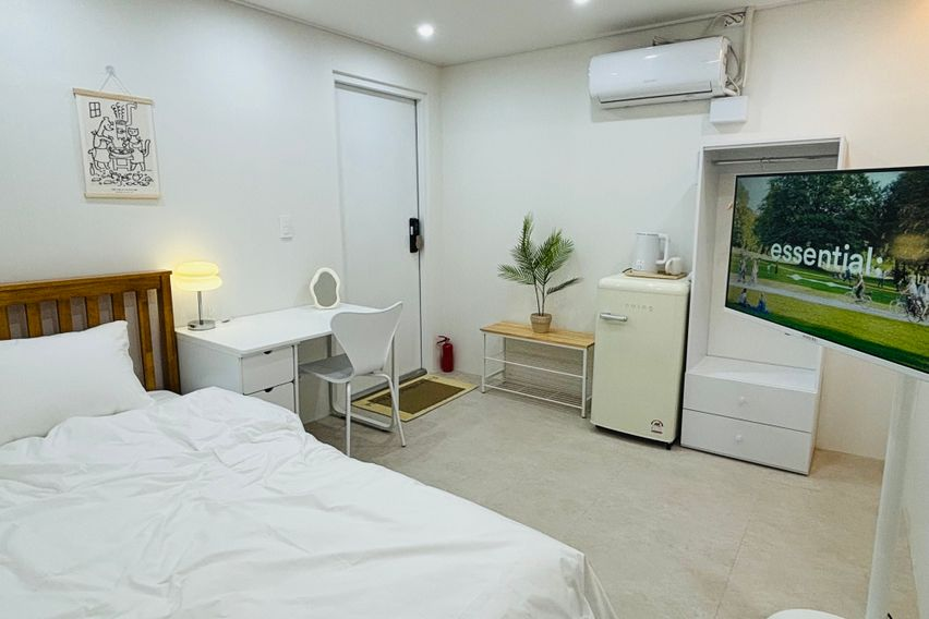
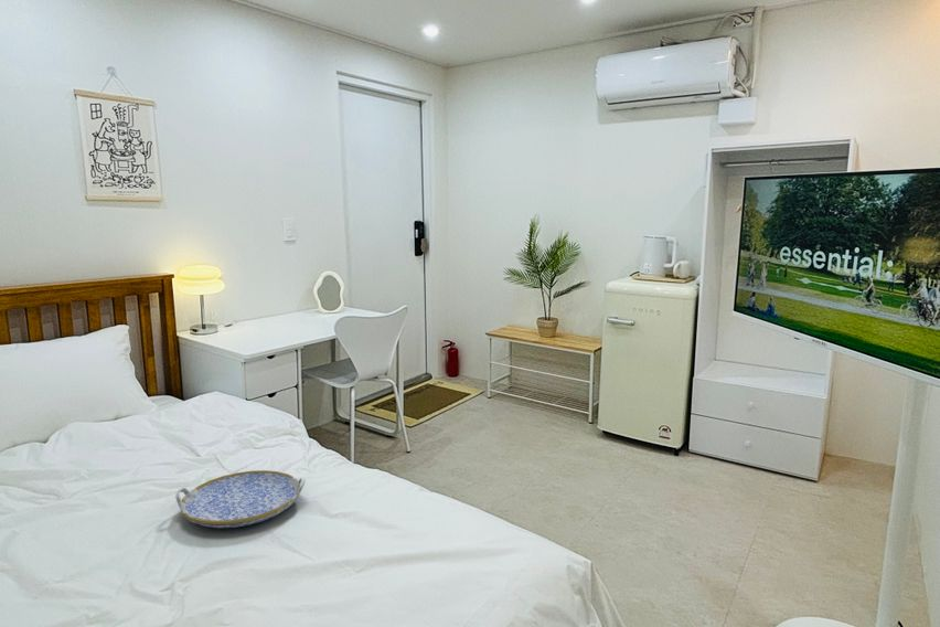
+ serving tray [174,469,307,529]
